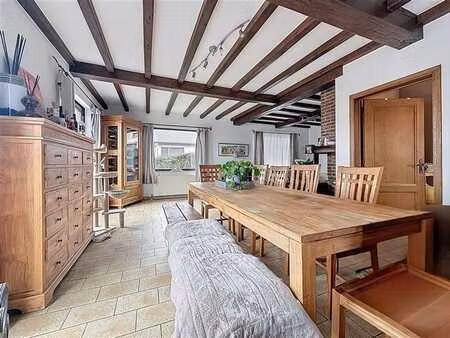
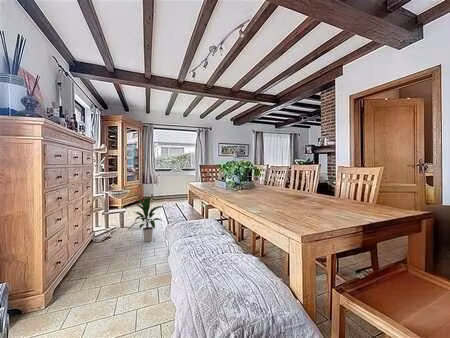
+ indoor plant [127,195,164,243]
